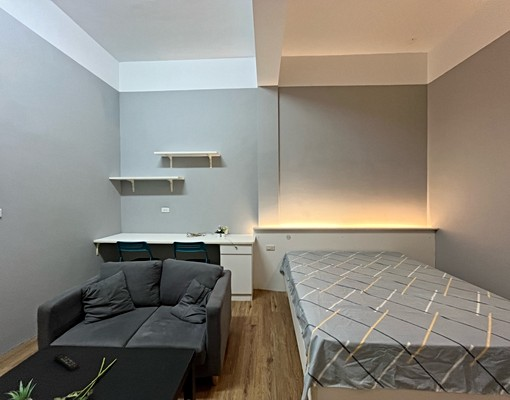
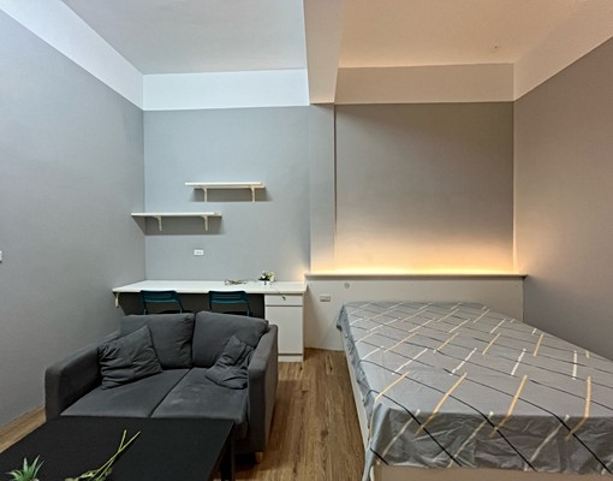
- remote control [53,352,80,372]
